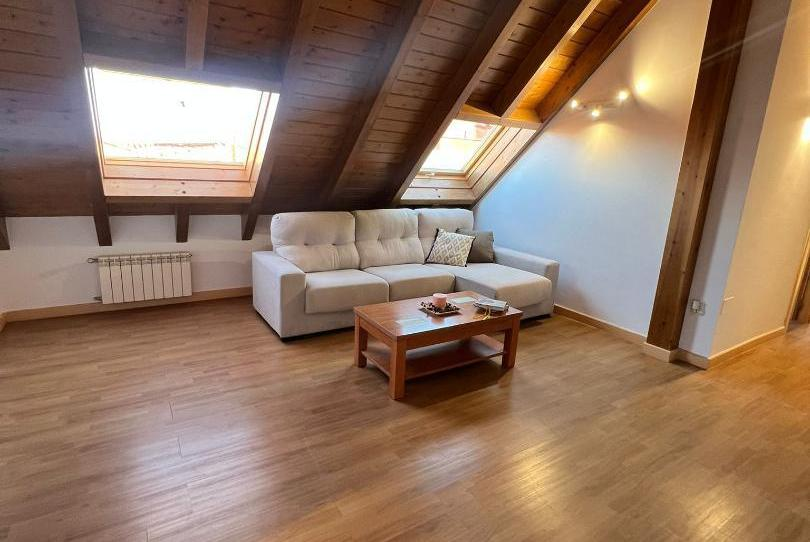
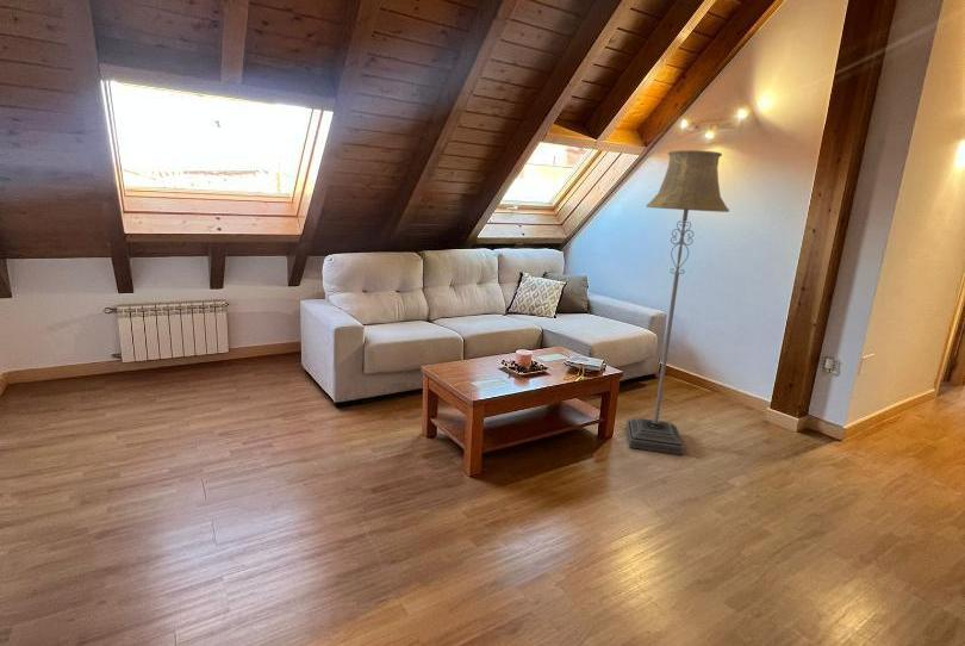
+ floor lamp [625,149,730,456]
